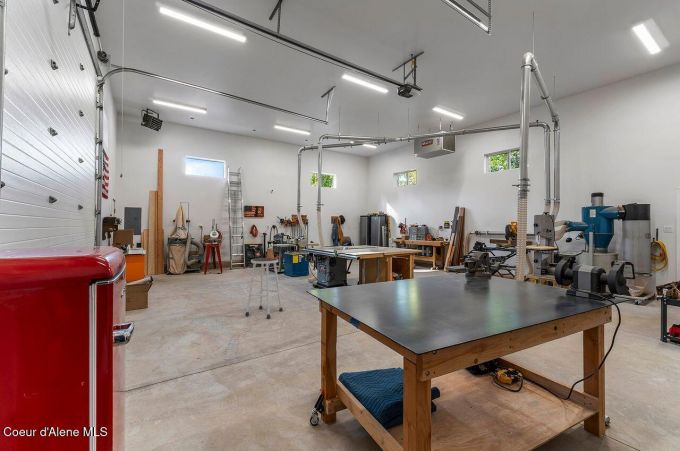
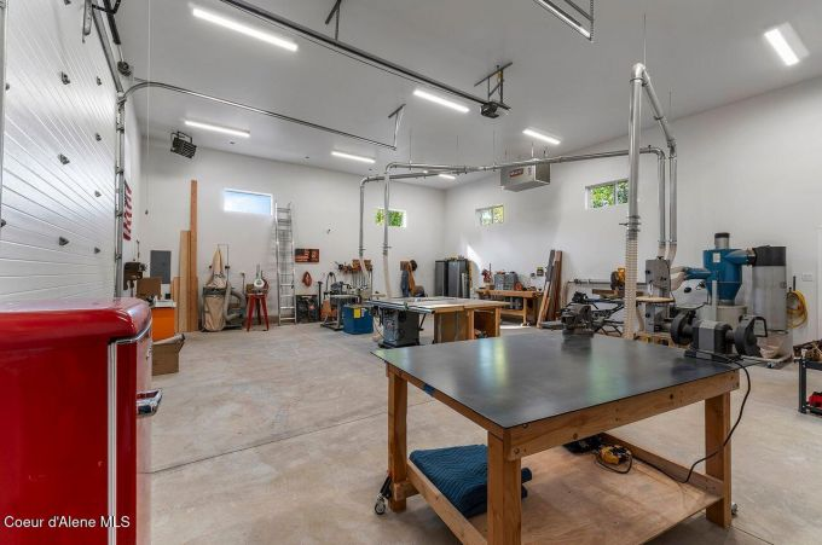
- stool [244,257,284,319]
